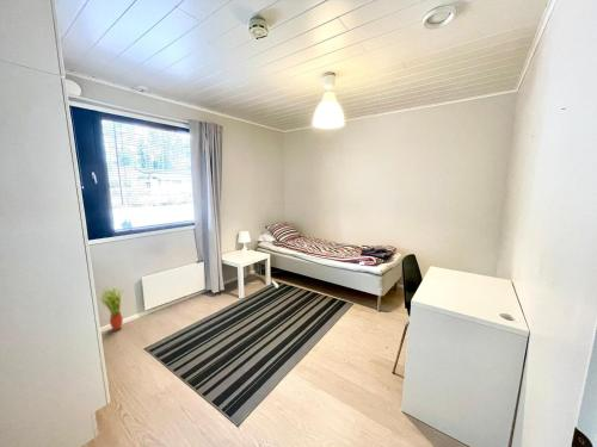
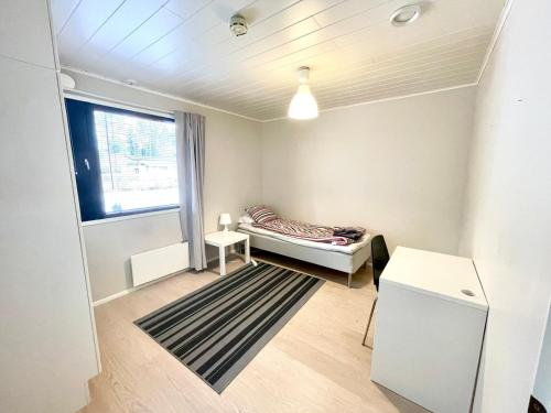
- potted plant [98,285,125,331]
